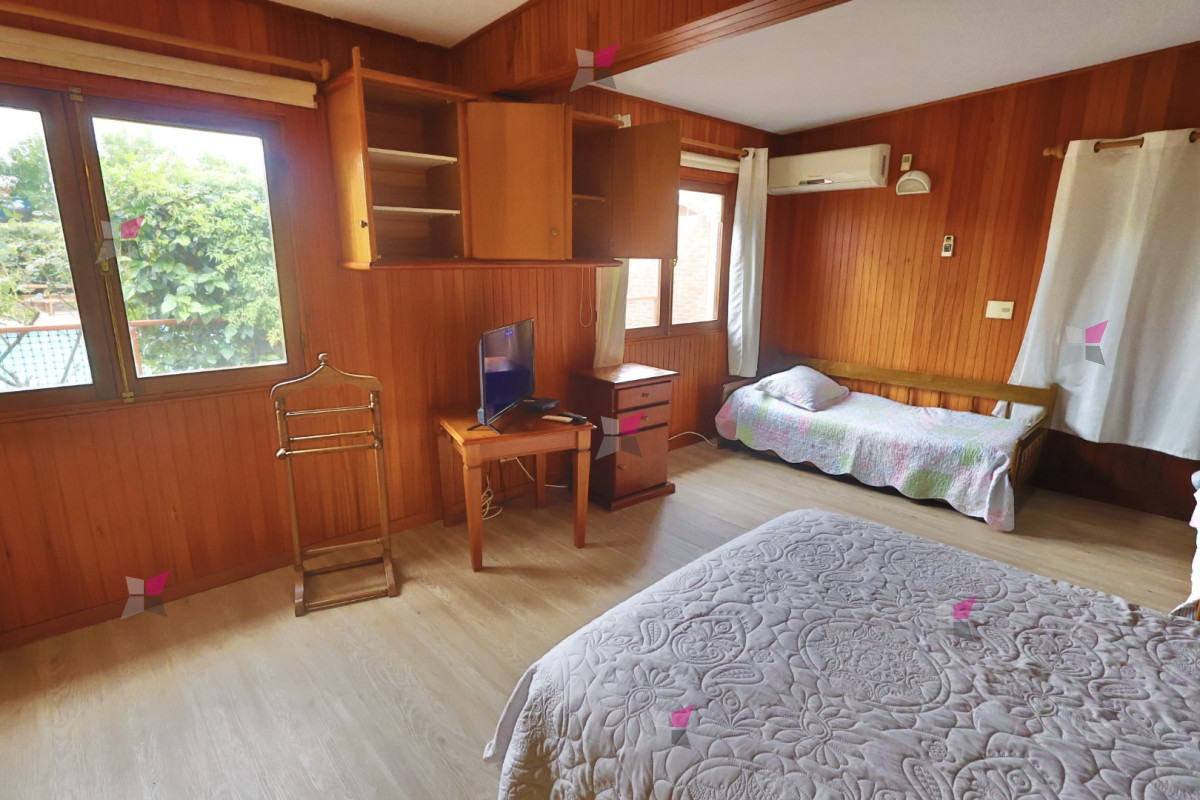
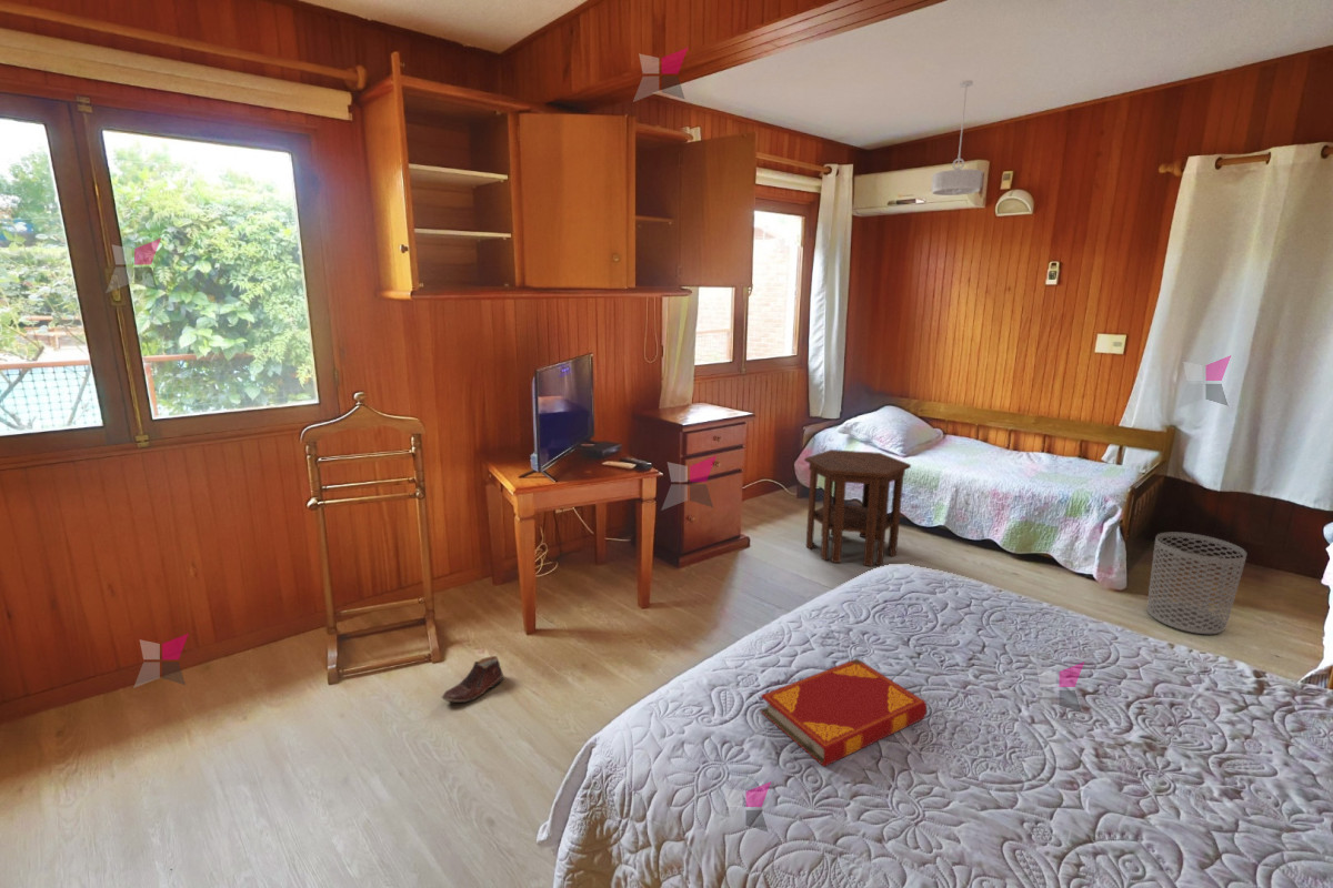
+ ceiling light fixture [930,79,984,196]
+ waste bin [1146,532,1247,635]
+ side table [803,448,912,567]
+ hardback book [759,658,928,768]
+ shoe [441,655,504,704]
